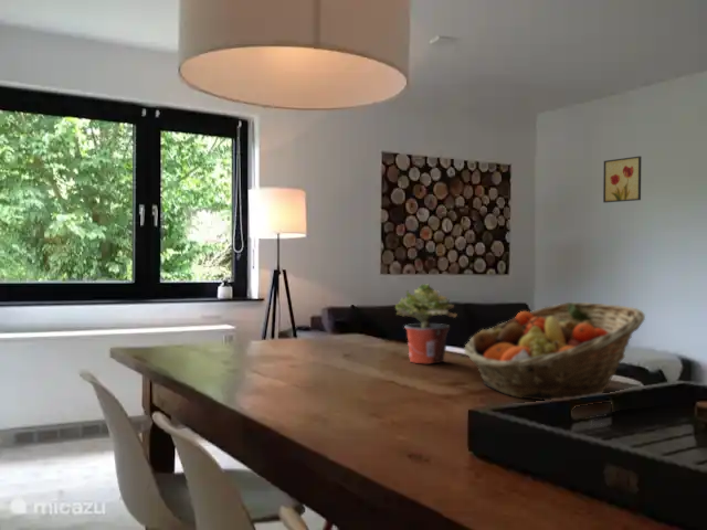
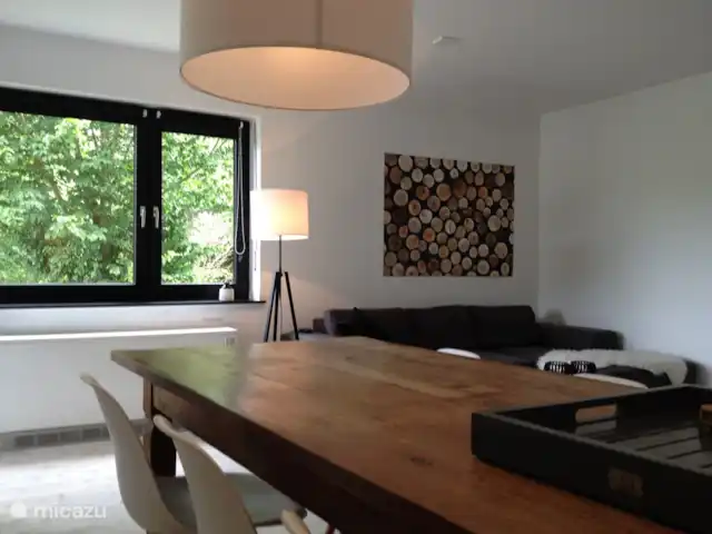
- potted plant [394,283,458,364]
- wall art [602,156,642,203]
- fruit basket [463,301,646,401]
